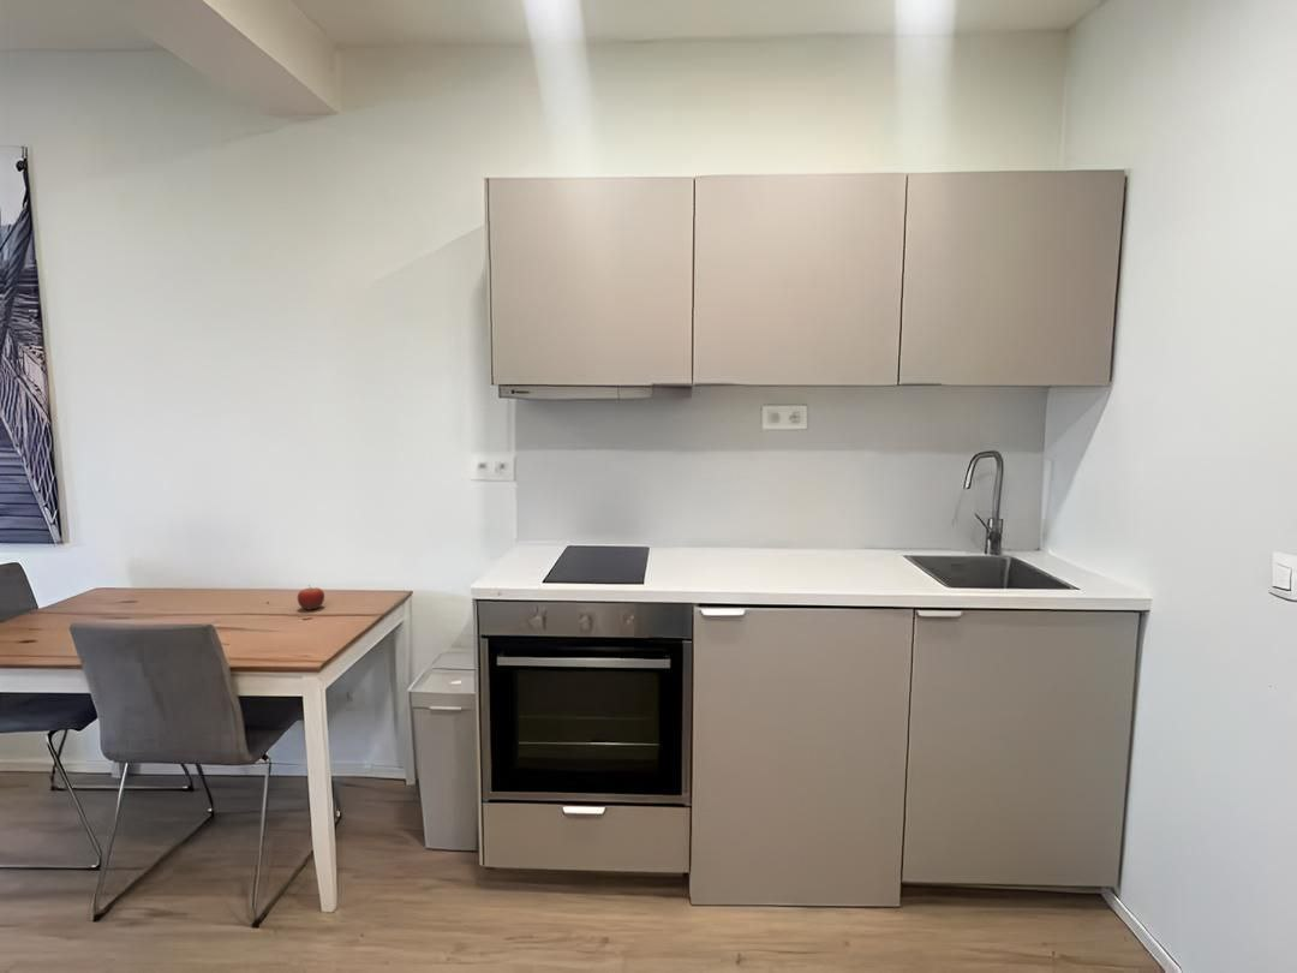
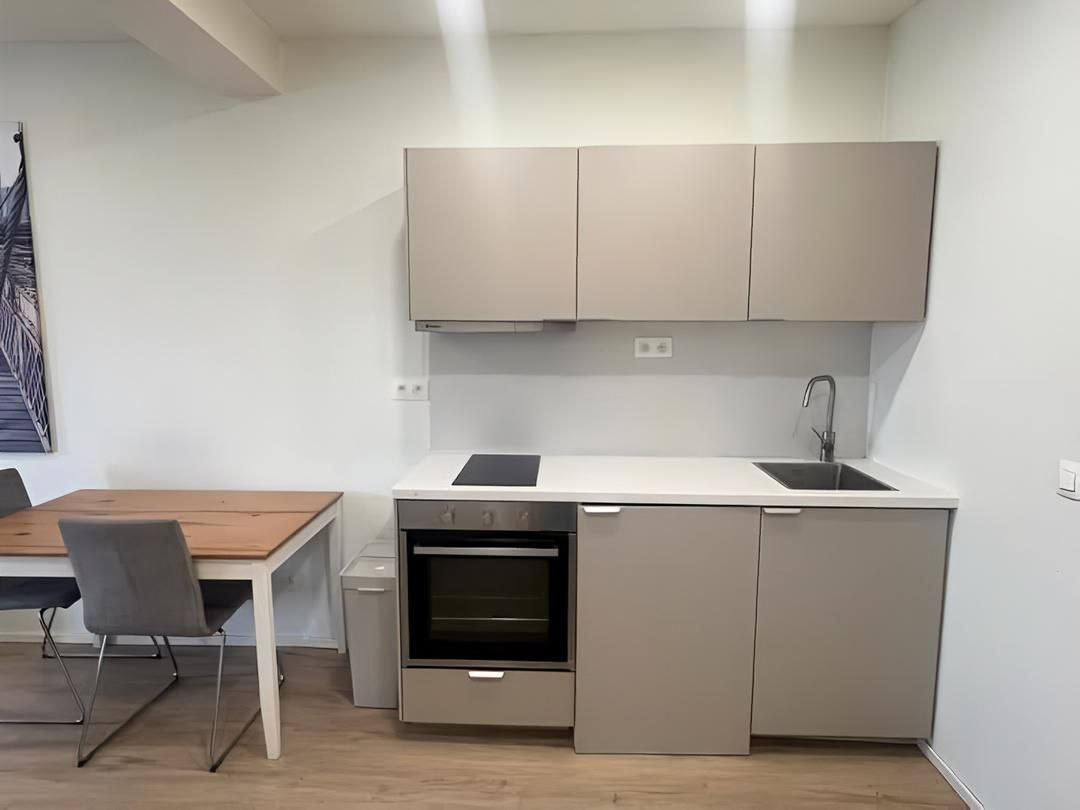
- fruit [297,585,325,611]
